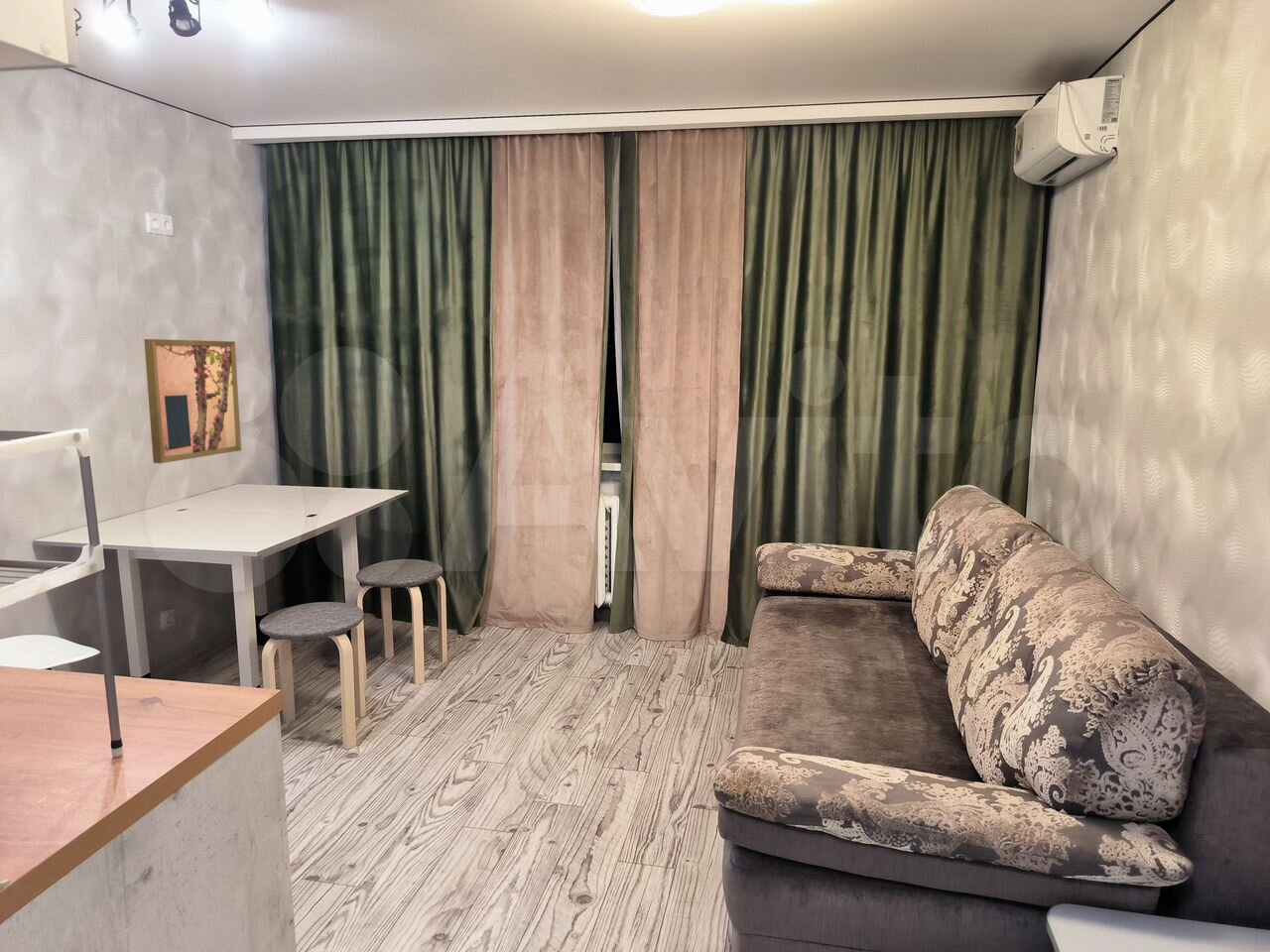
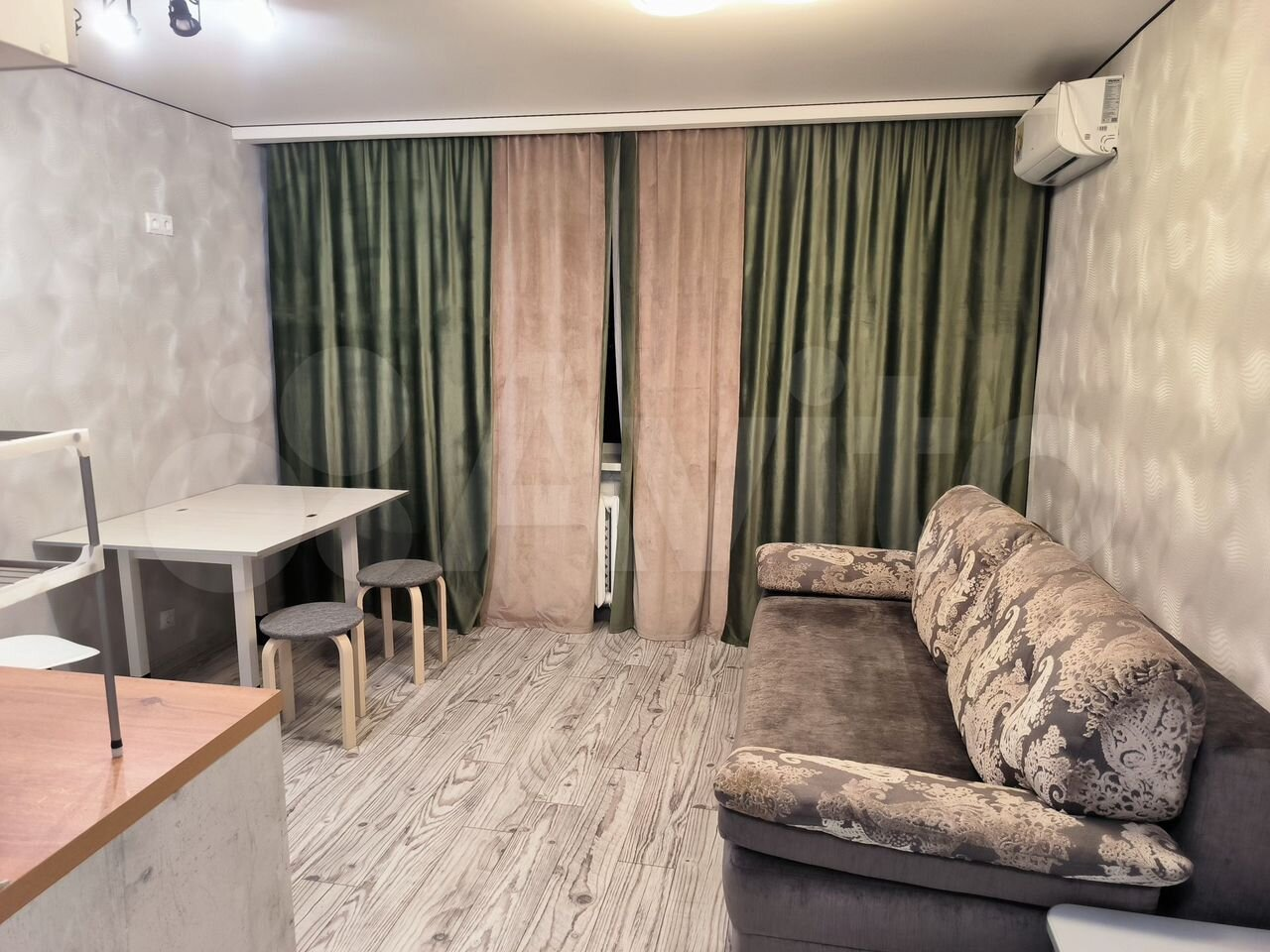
- wall art [143,338,242,464]
